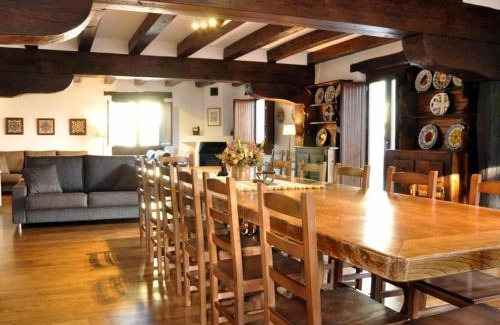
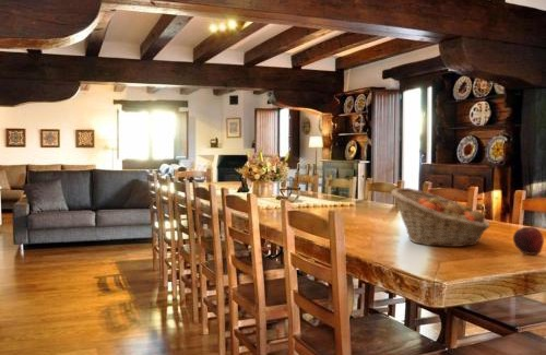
+ fruit [512,226,545,256]
+ fruit basket [390,187,490,248]
